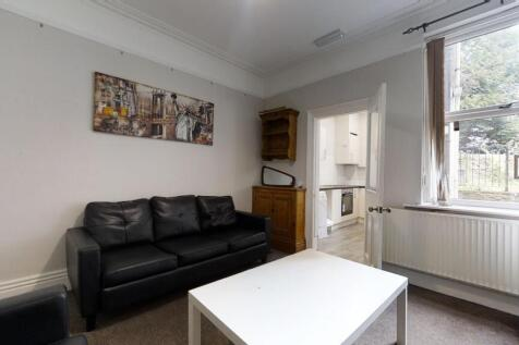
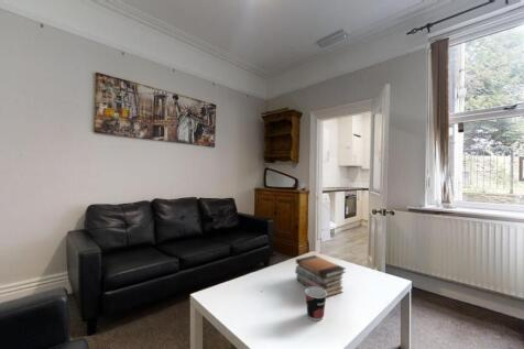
+ book stack [294,254,347,298]
+ cup [304,287,327,321]
